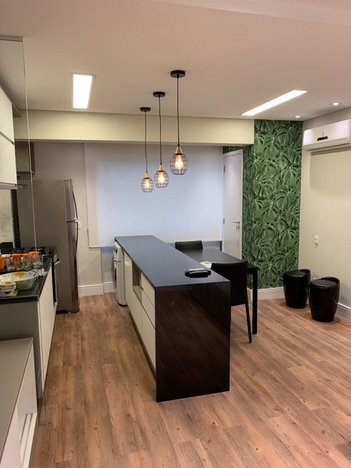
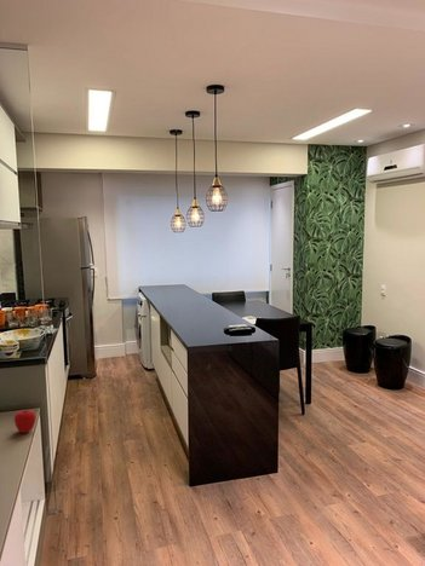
+ apple [13,409,38,434]
